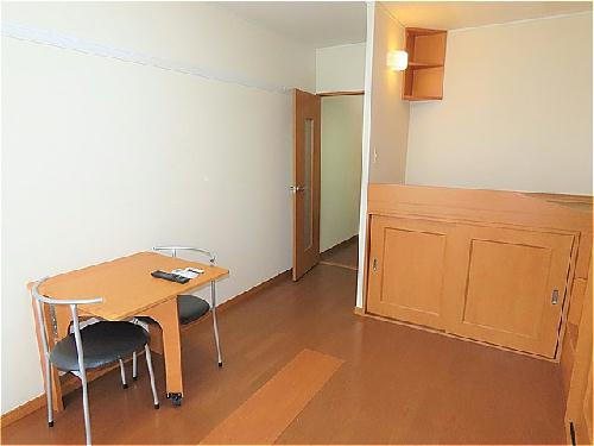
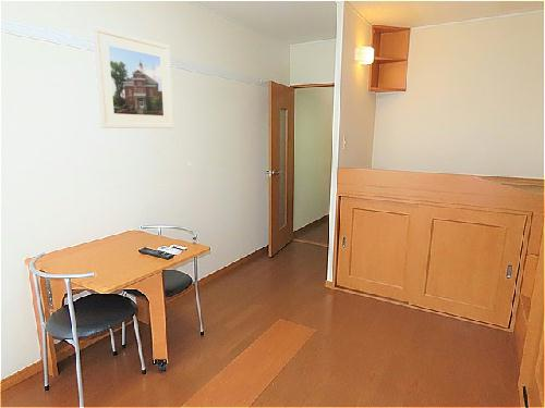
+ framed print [90,25,174,129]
